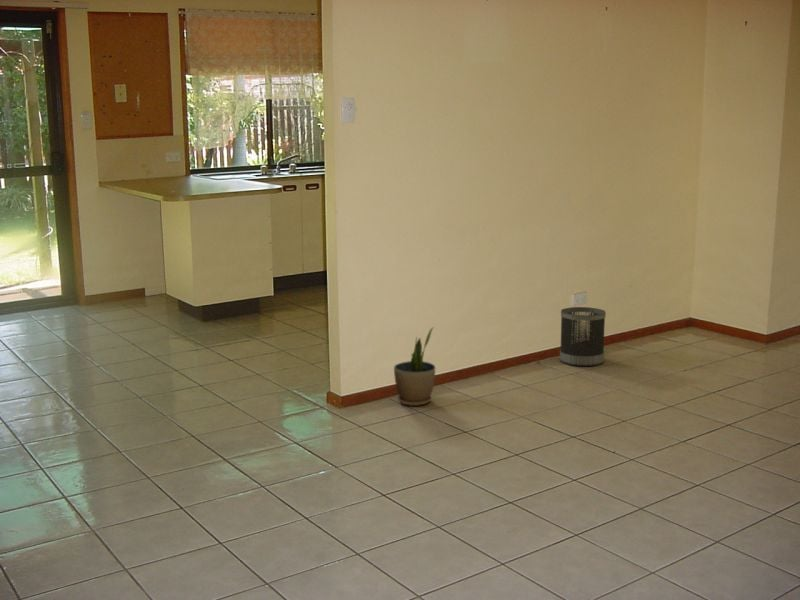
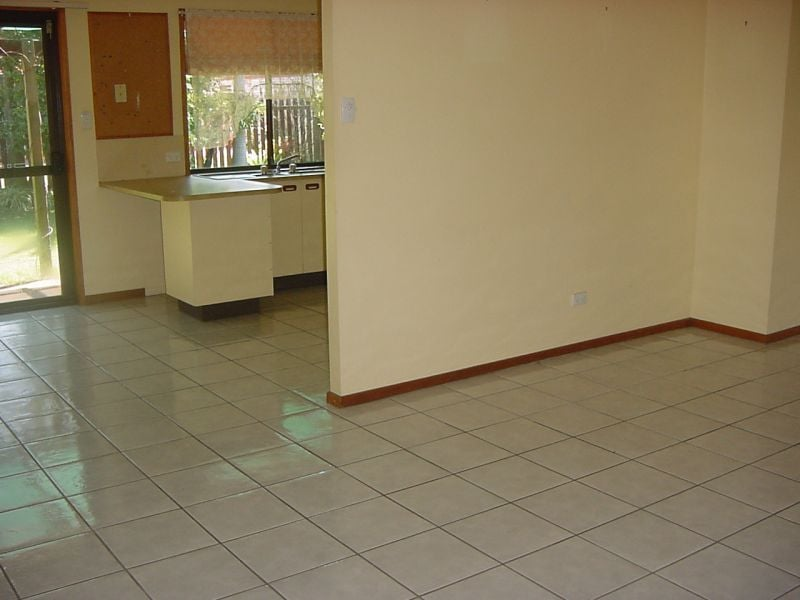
- potted plant [393,326,436,407]
- wastebasket [559,306,607,367]
